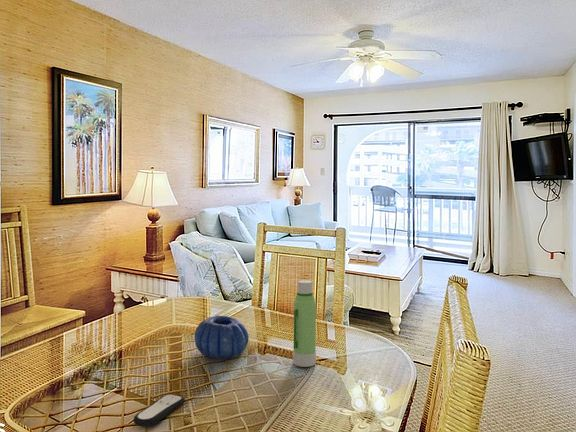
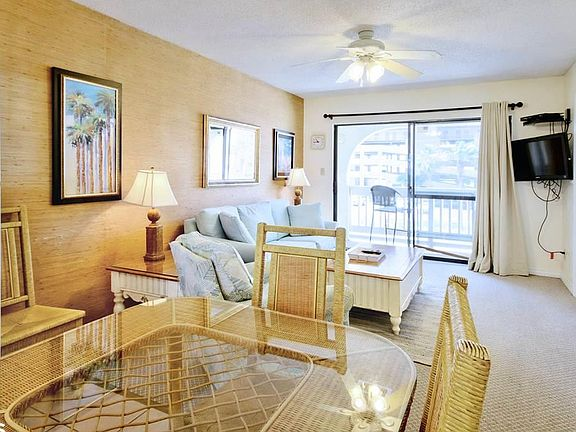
- remote control [133,393,186,428]
- water bottle [292,279,317,368]
- decorative bowl [194,315,250,360]
